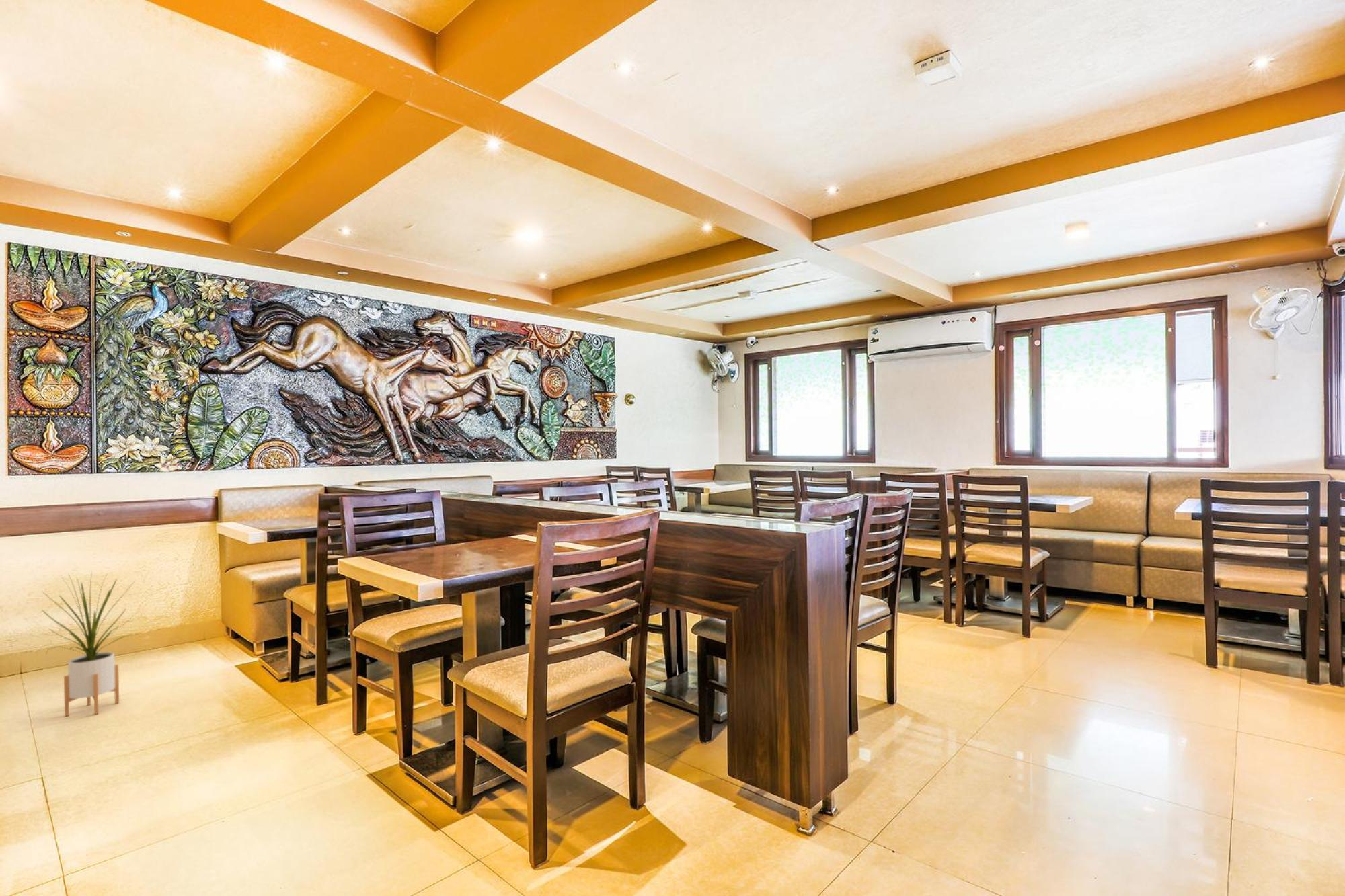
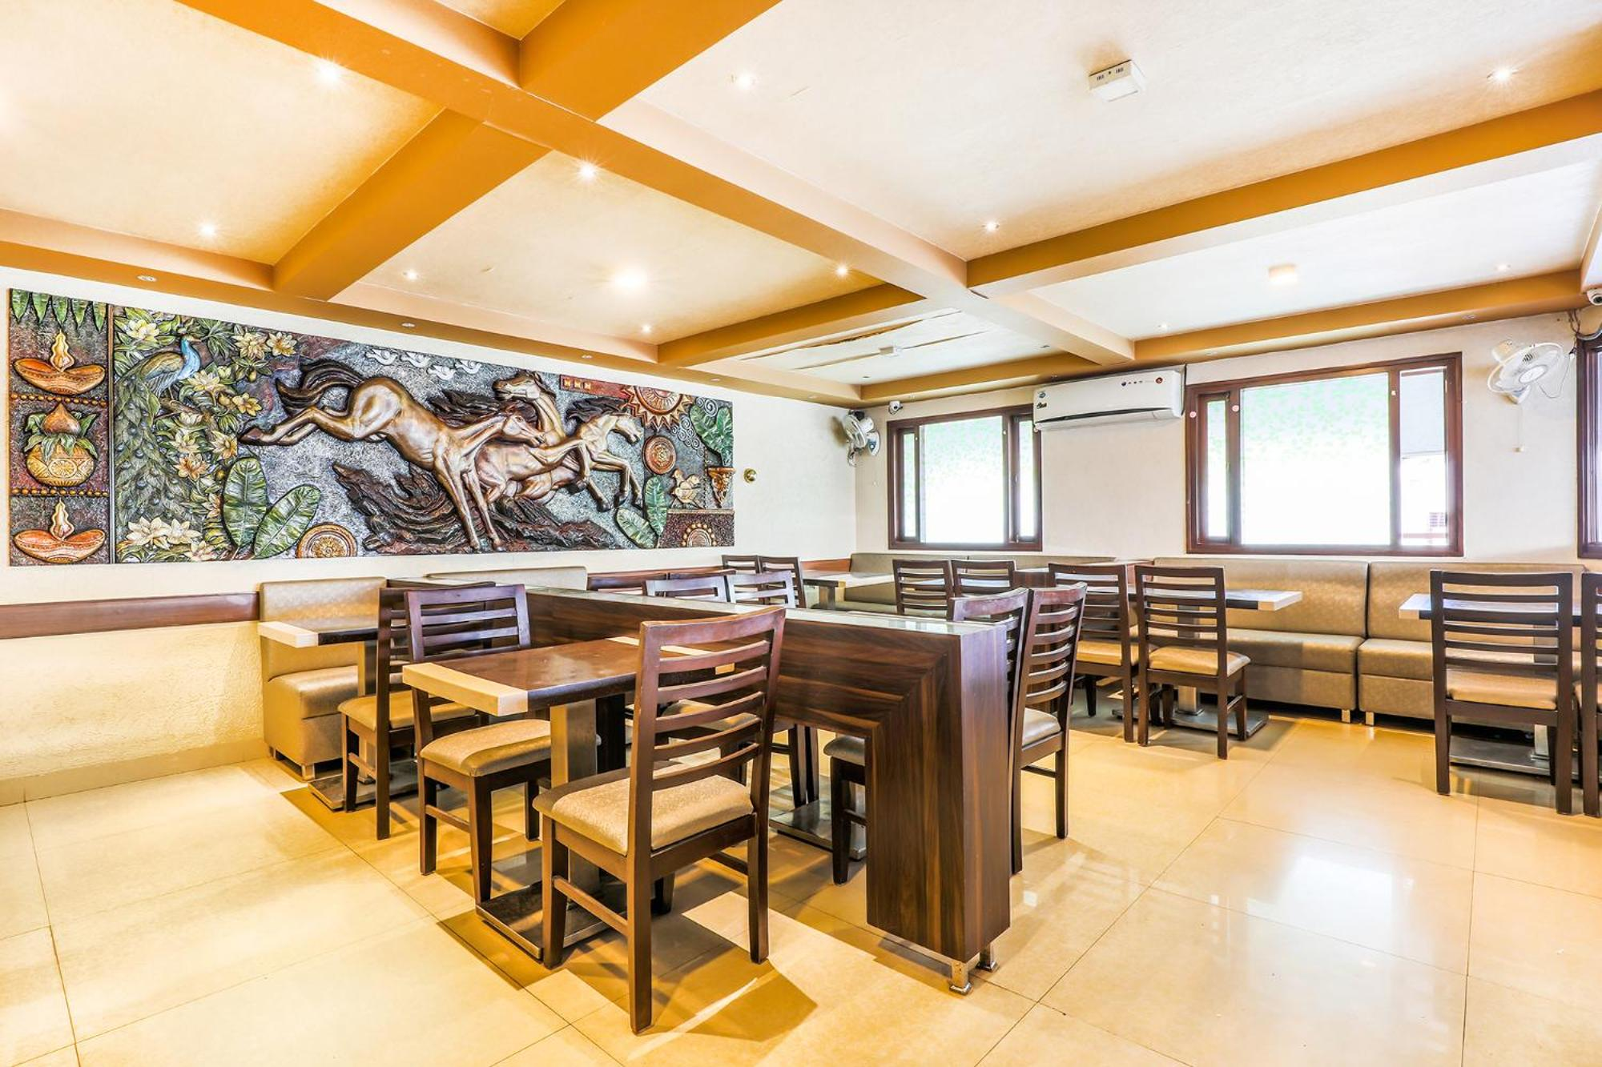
- house plant [41,571,139,717]
